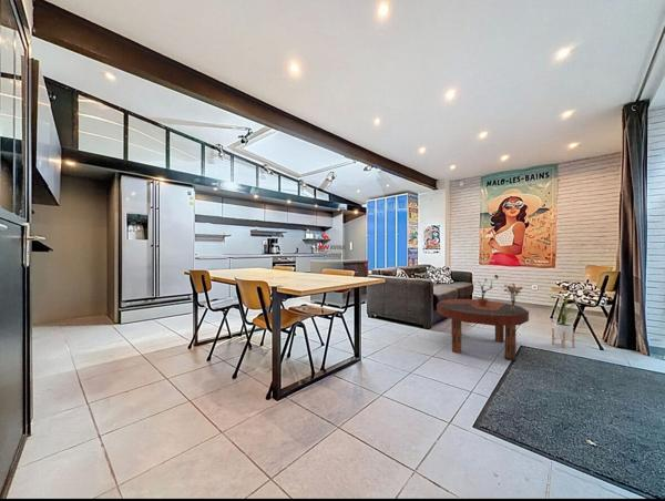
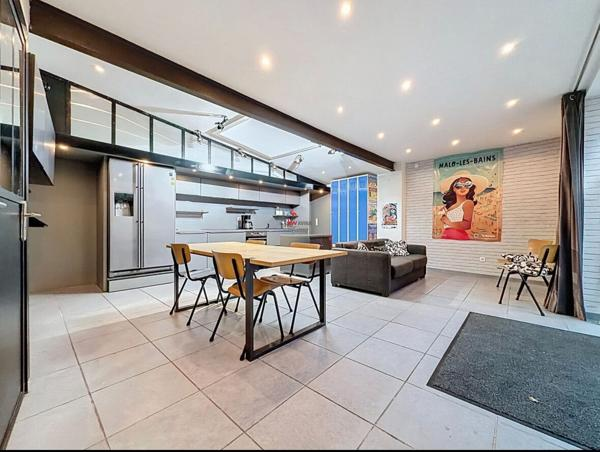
- coffee table [436,298,530,361]
- house plant [546,288,584,349]
- bouquet [503,282,524,313]
- potted plant [471,274,500,306]
